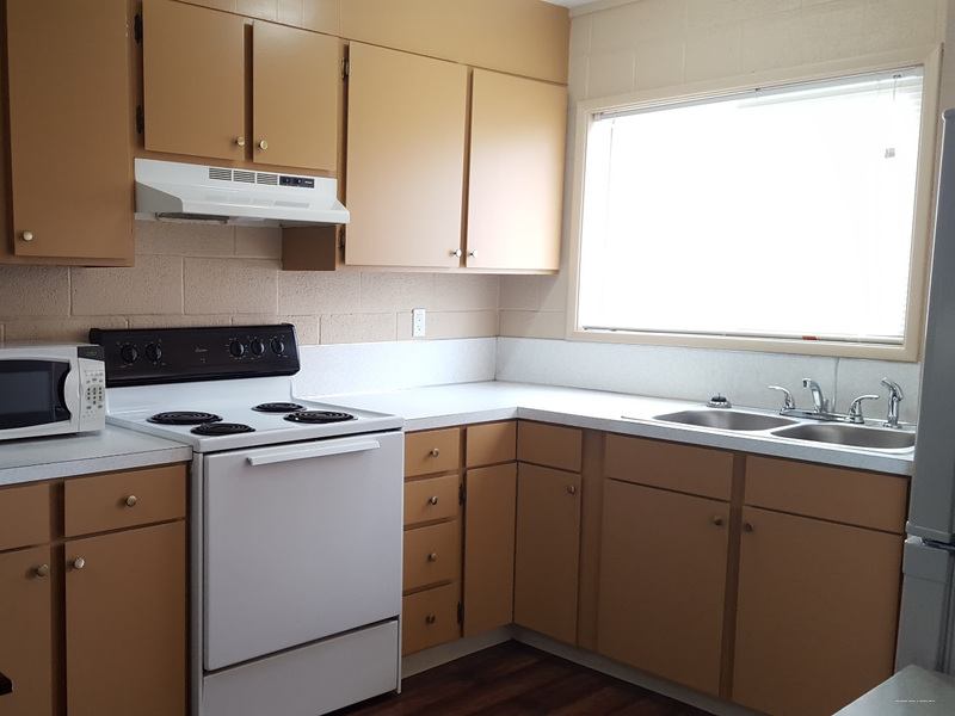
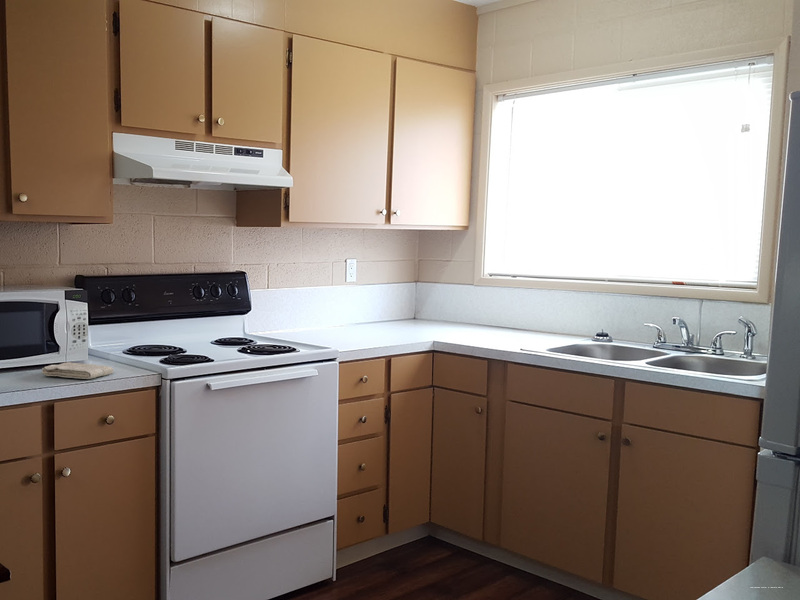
+ washcloth [40,361,115,380]
